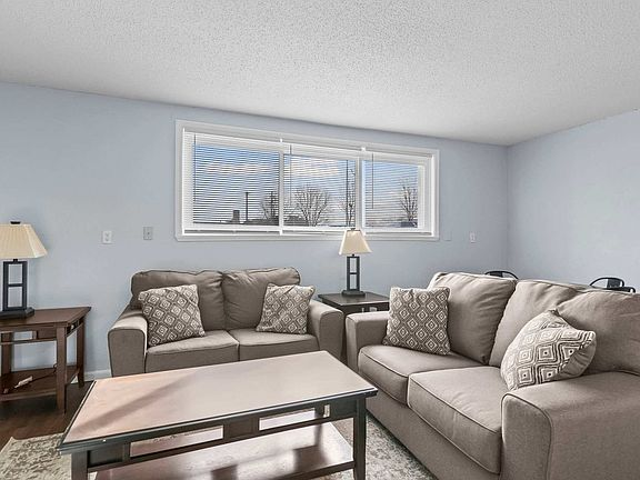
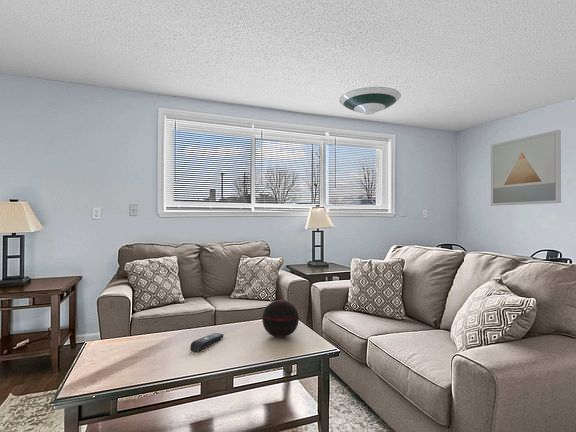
+ decorative orb [261,299,300,339]
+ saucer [338,86,402,116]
+ wall art [490,129,562,207]
+ remote control [189,332,225,353]
